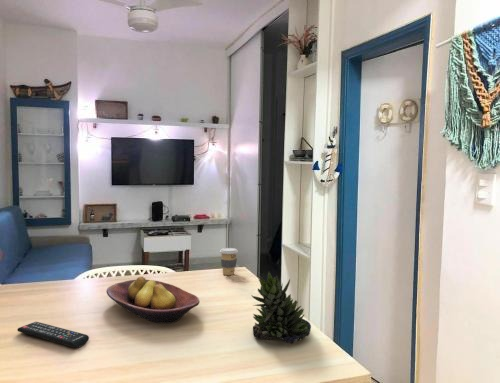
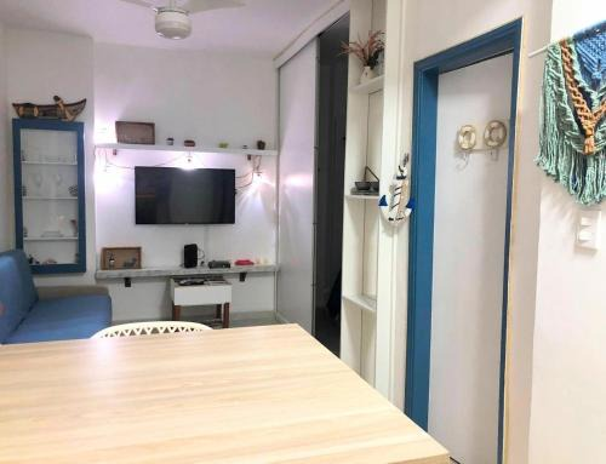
- coffee cup [219,247,239,276]
- remote control [16,321,90,349]
- fruit bowl [106,276,201,324]
- succulent plant [251,271,312,344]
